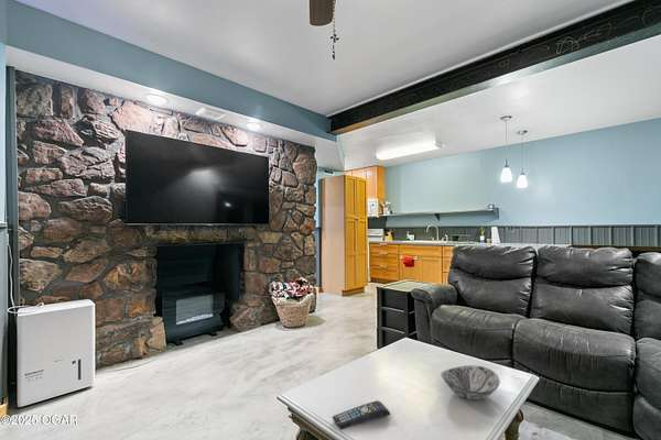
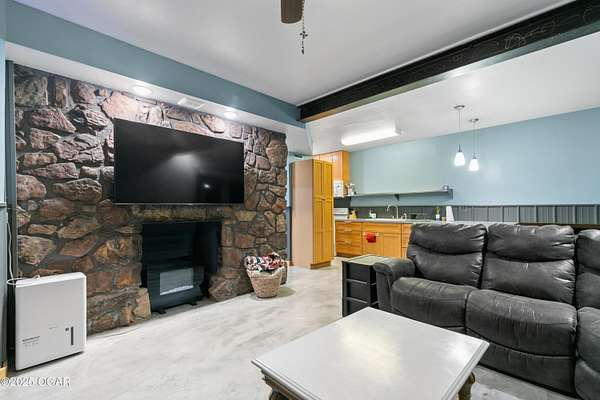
- remote control [332,399,391,431]
- decorative bowl [440,364,500,400]
